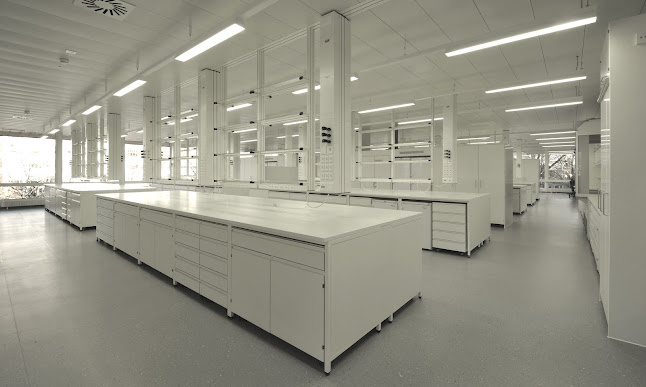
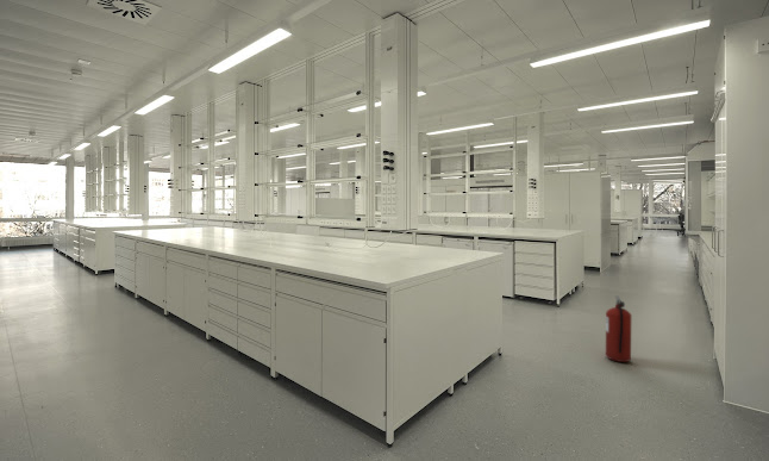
+ fire extinguisher [605,294,632,363]
